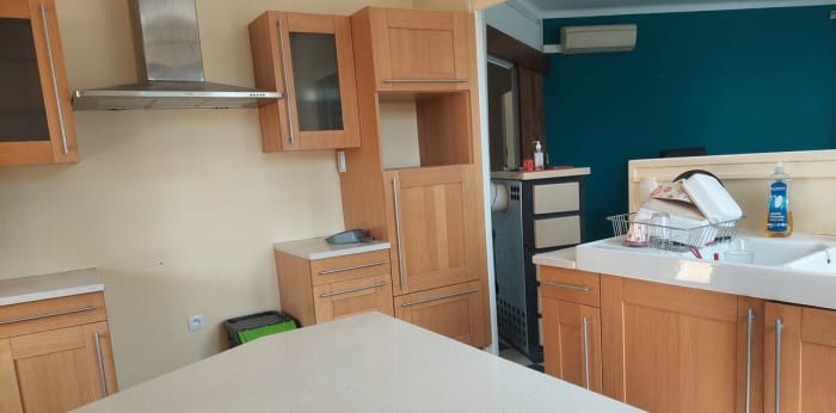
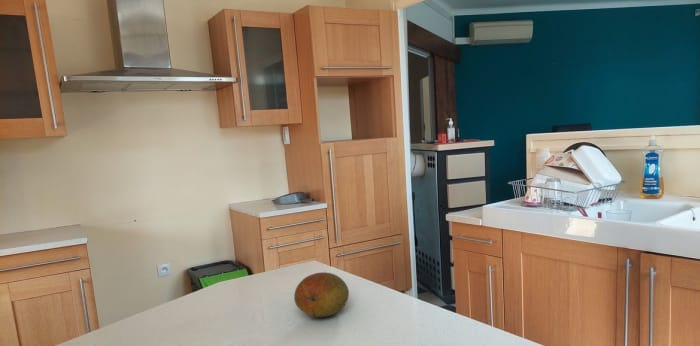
+ fruit [293,271,350,318]
